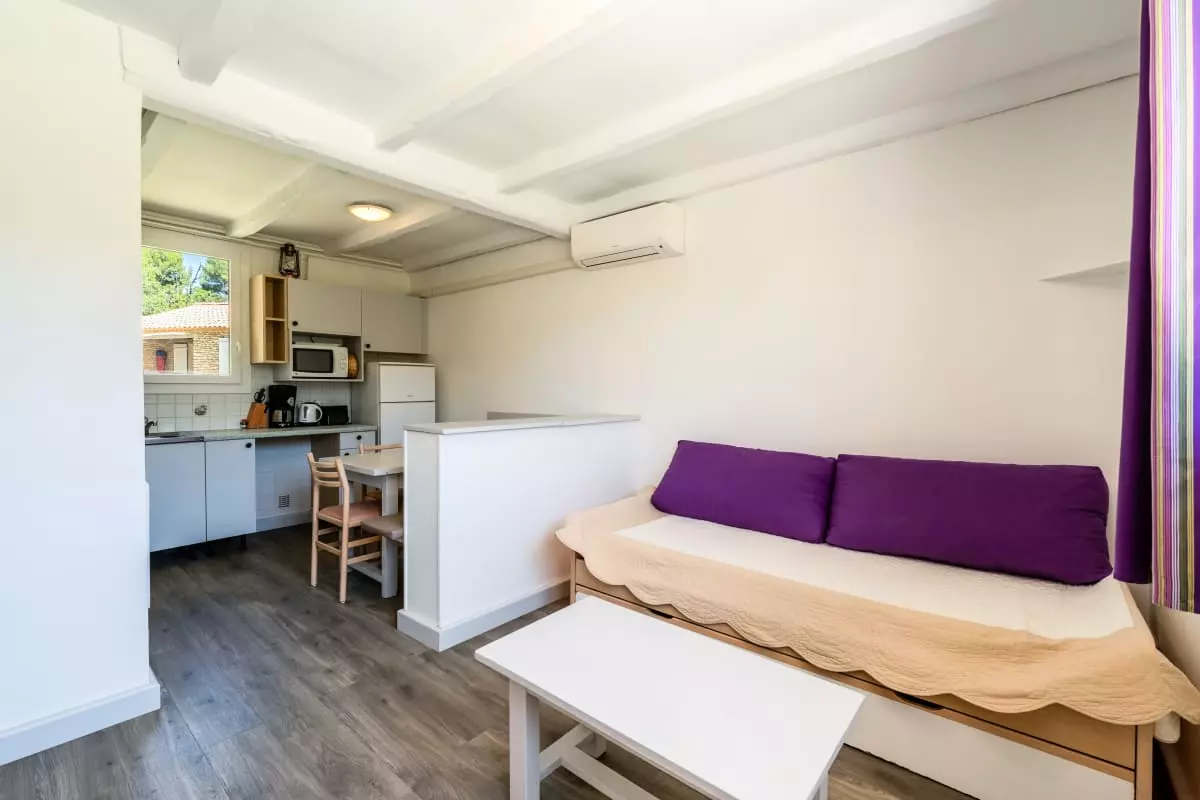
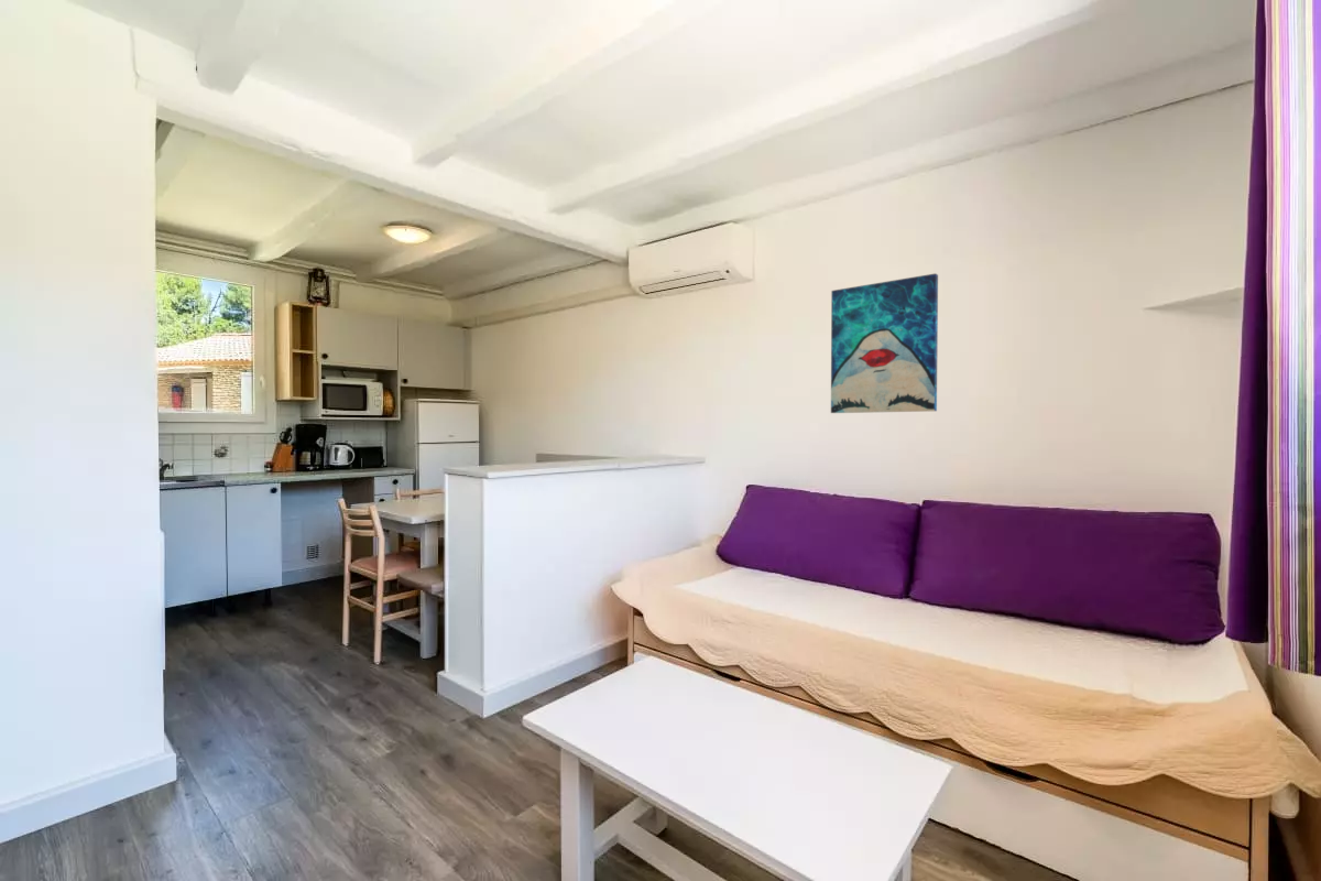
+ wall art [830,272,939,414]
